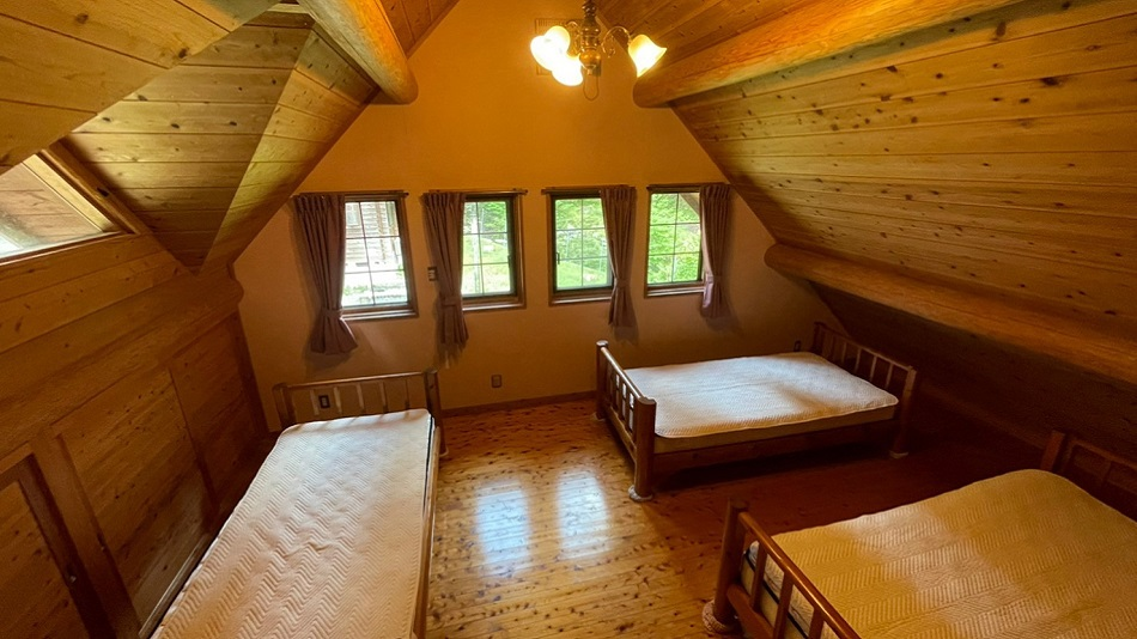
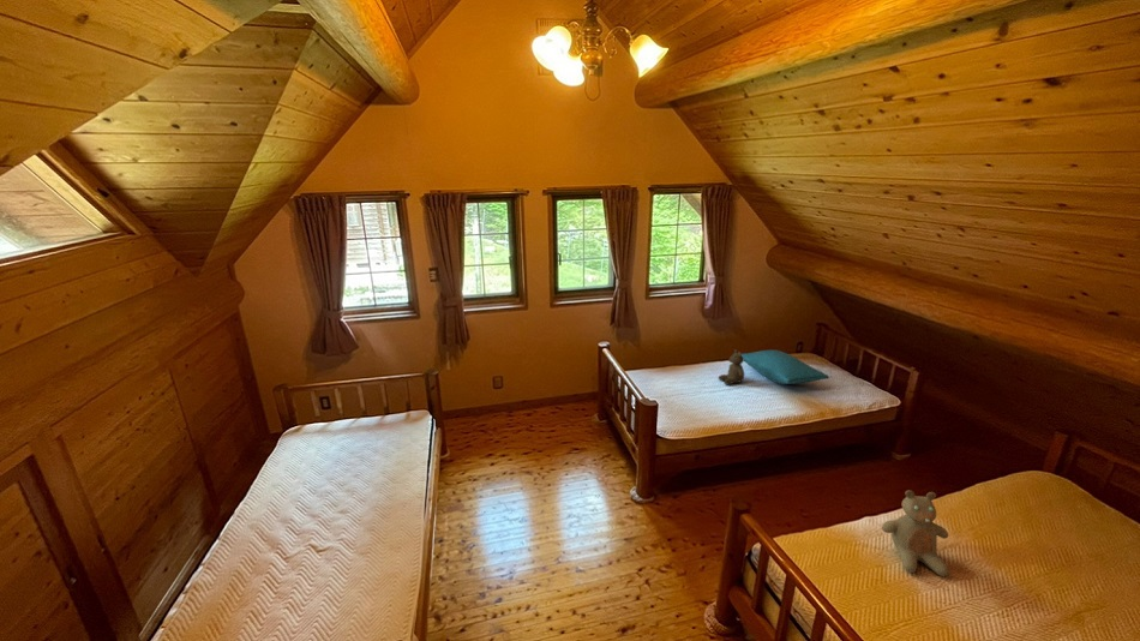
+ pillow [740,349,830,385]
+ teddy bear [718,348,745,387]
+ teddy bear [881,489,950,577]
